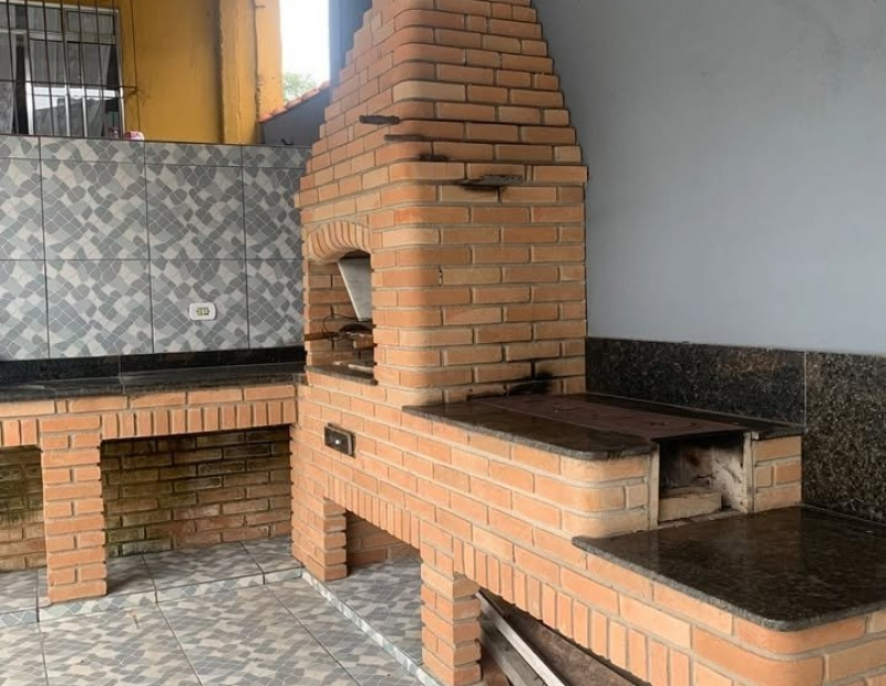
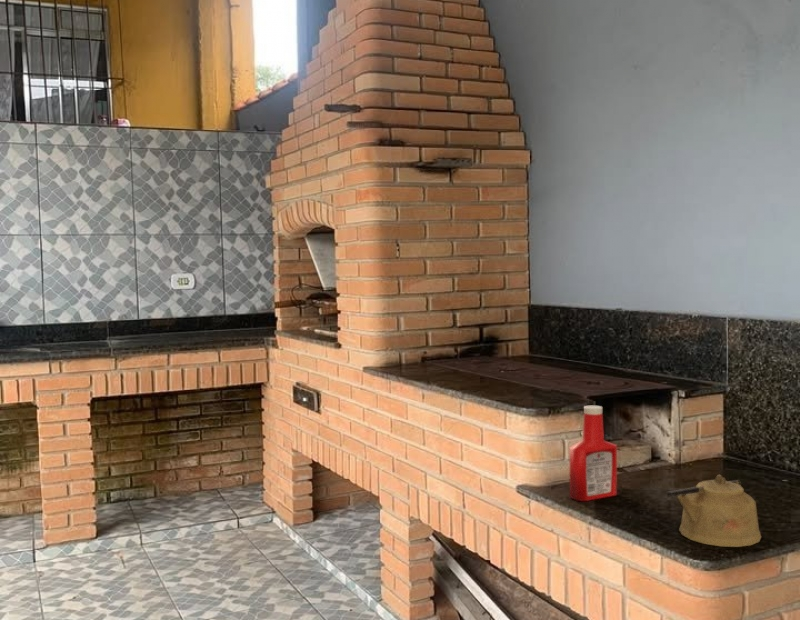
+ soap bottle [569,405,618,502]
+ kettle [666,474,762,548]
